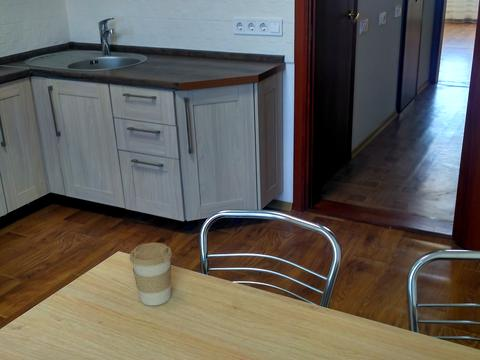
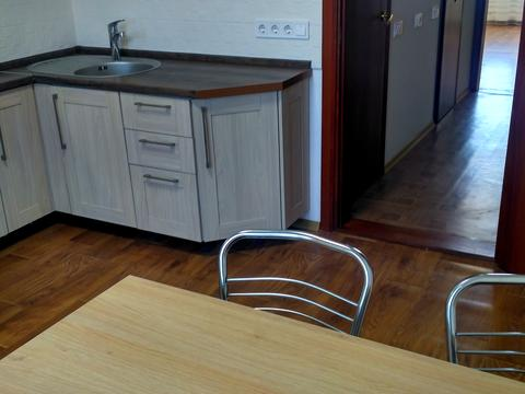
- coffee cup [129,242,173,307]
